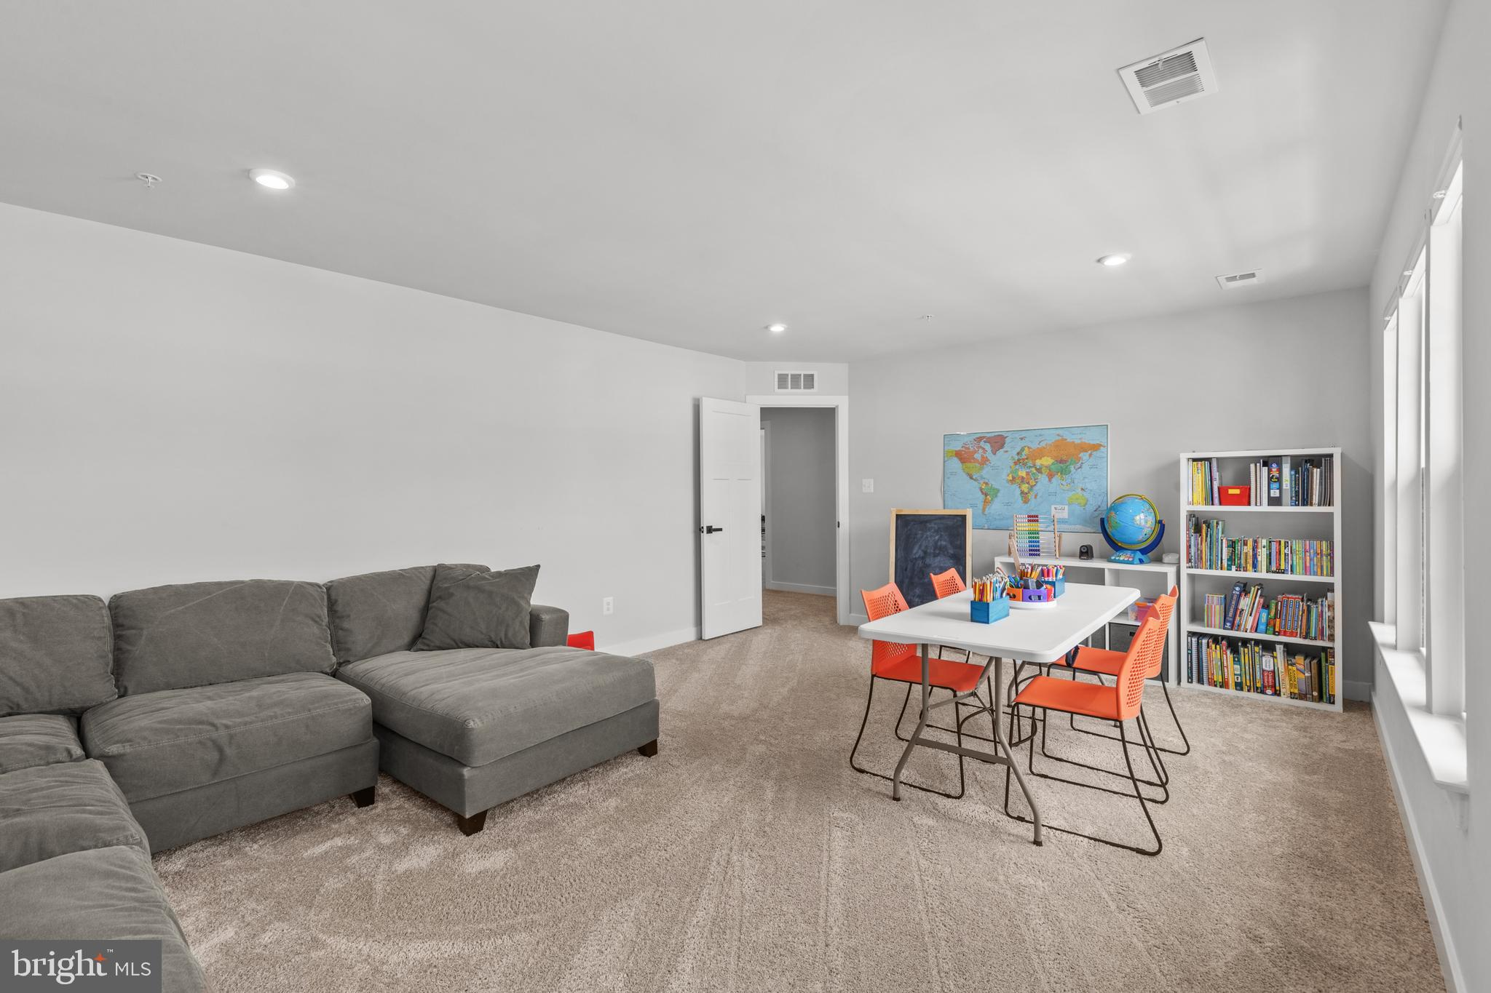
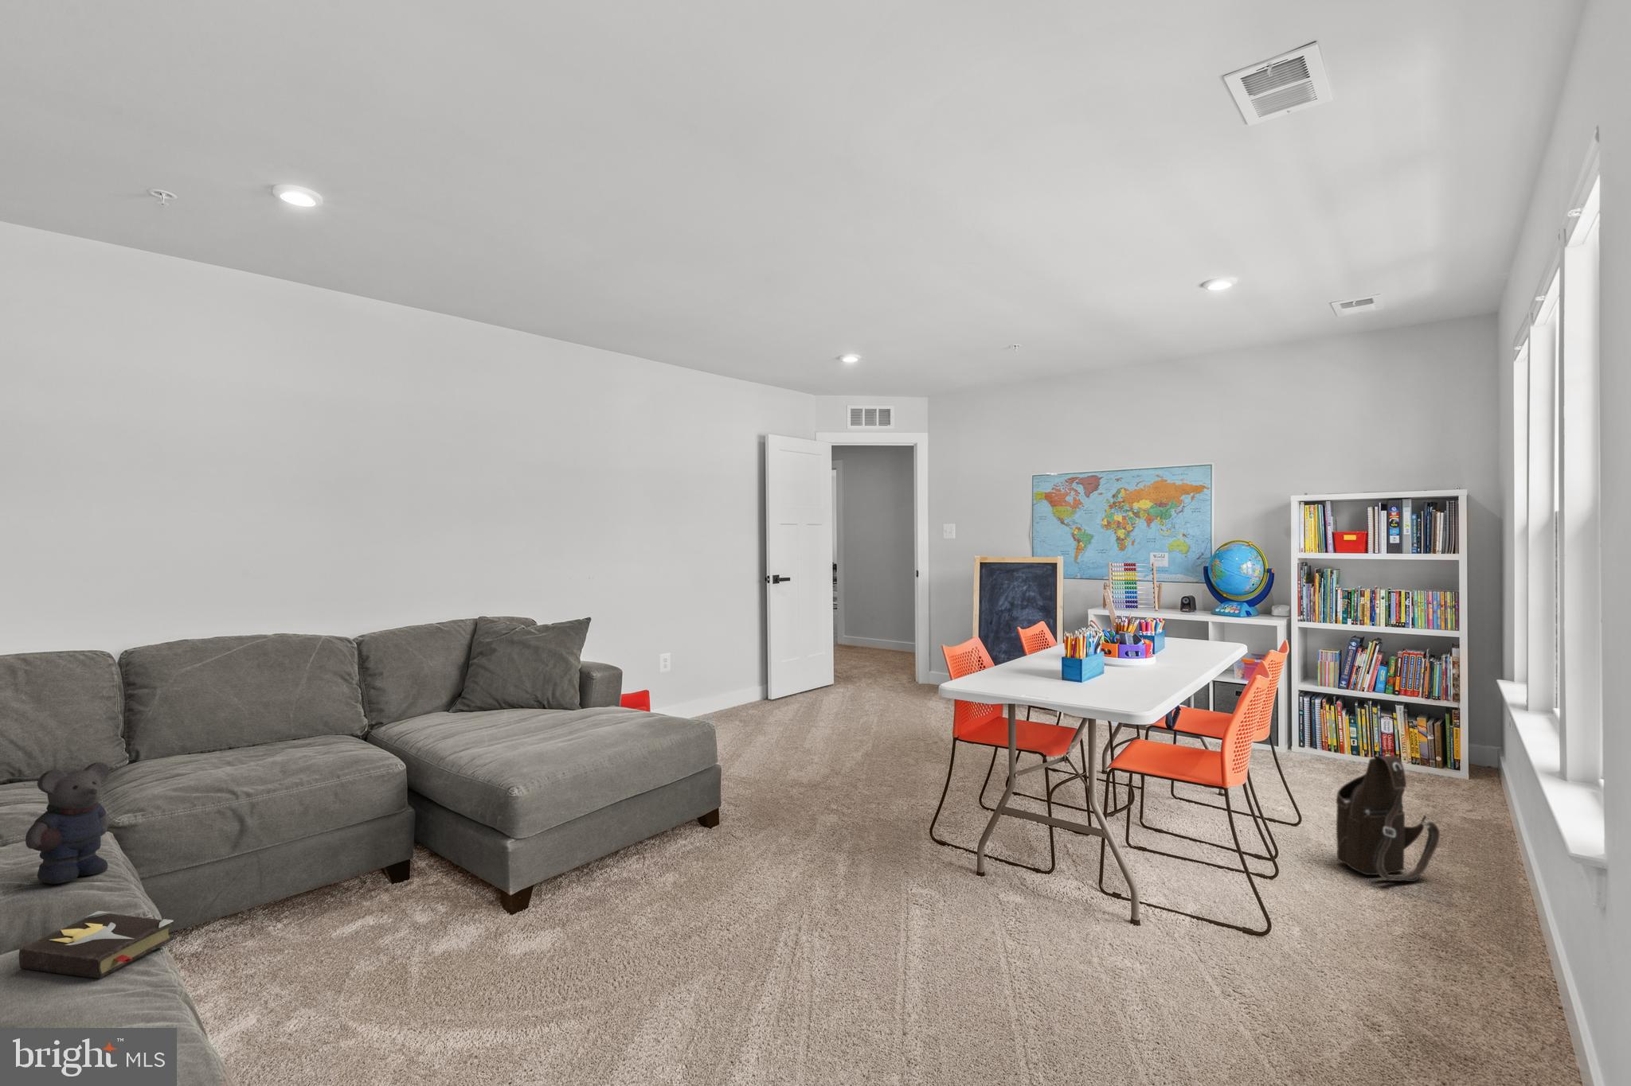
+ hardback book [18,910,175,979]
+ shoulder bag [1335,754,1441,882]
+ bear [2,761,110,892]
